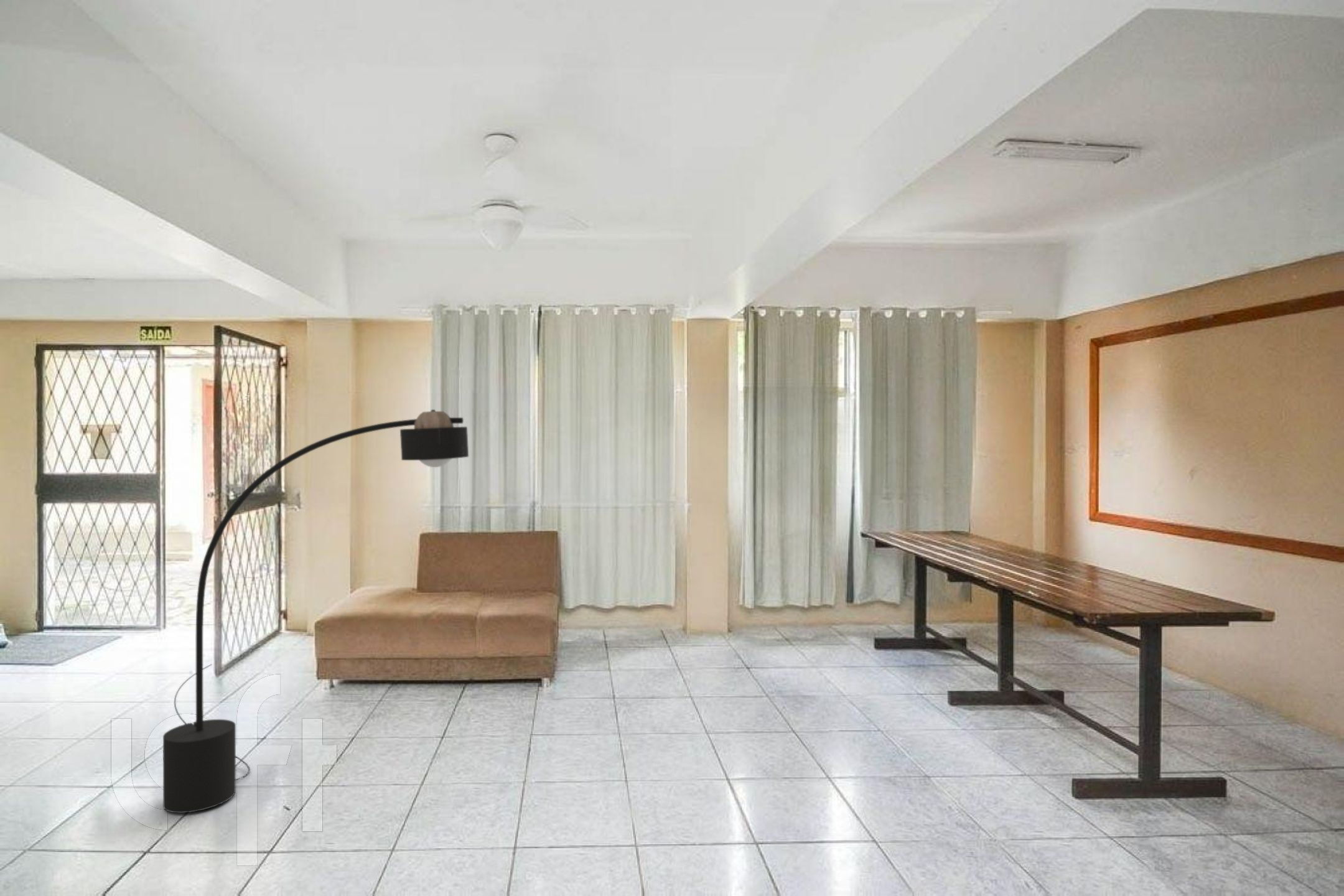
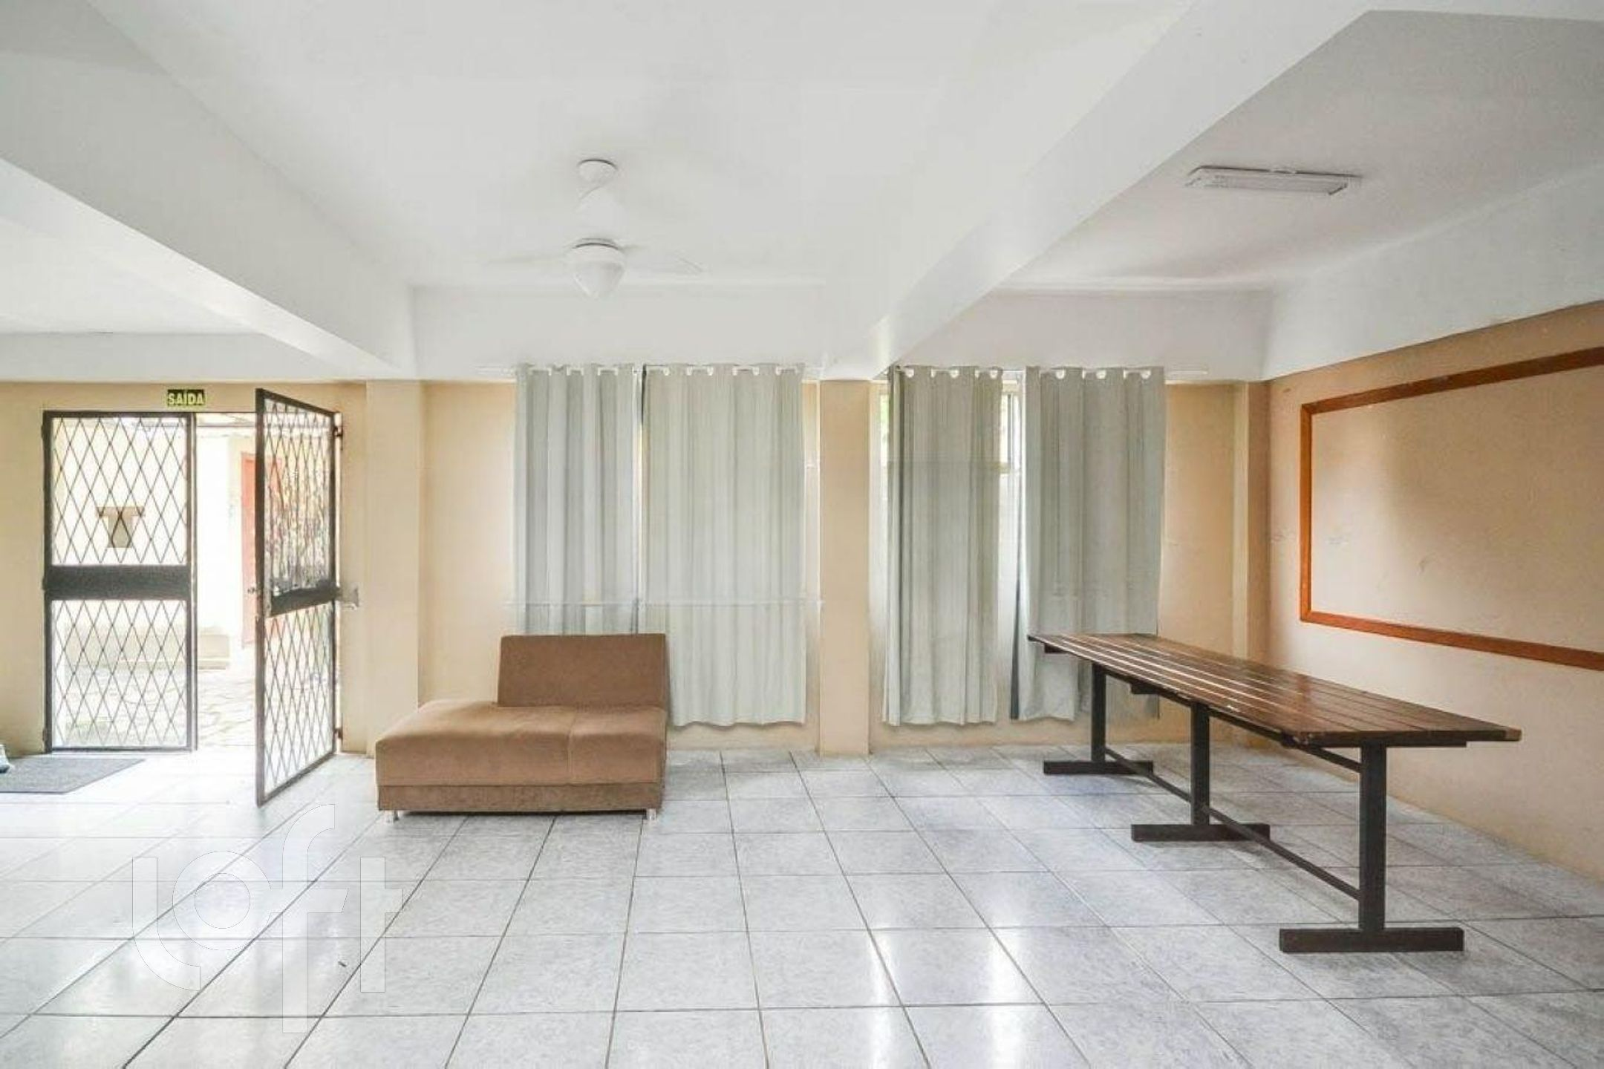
- floor lamp [162,409,469,814]
